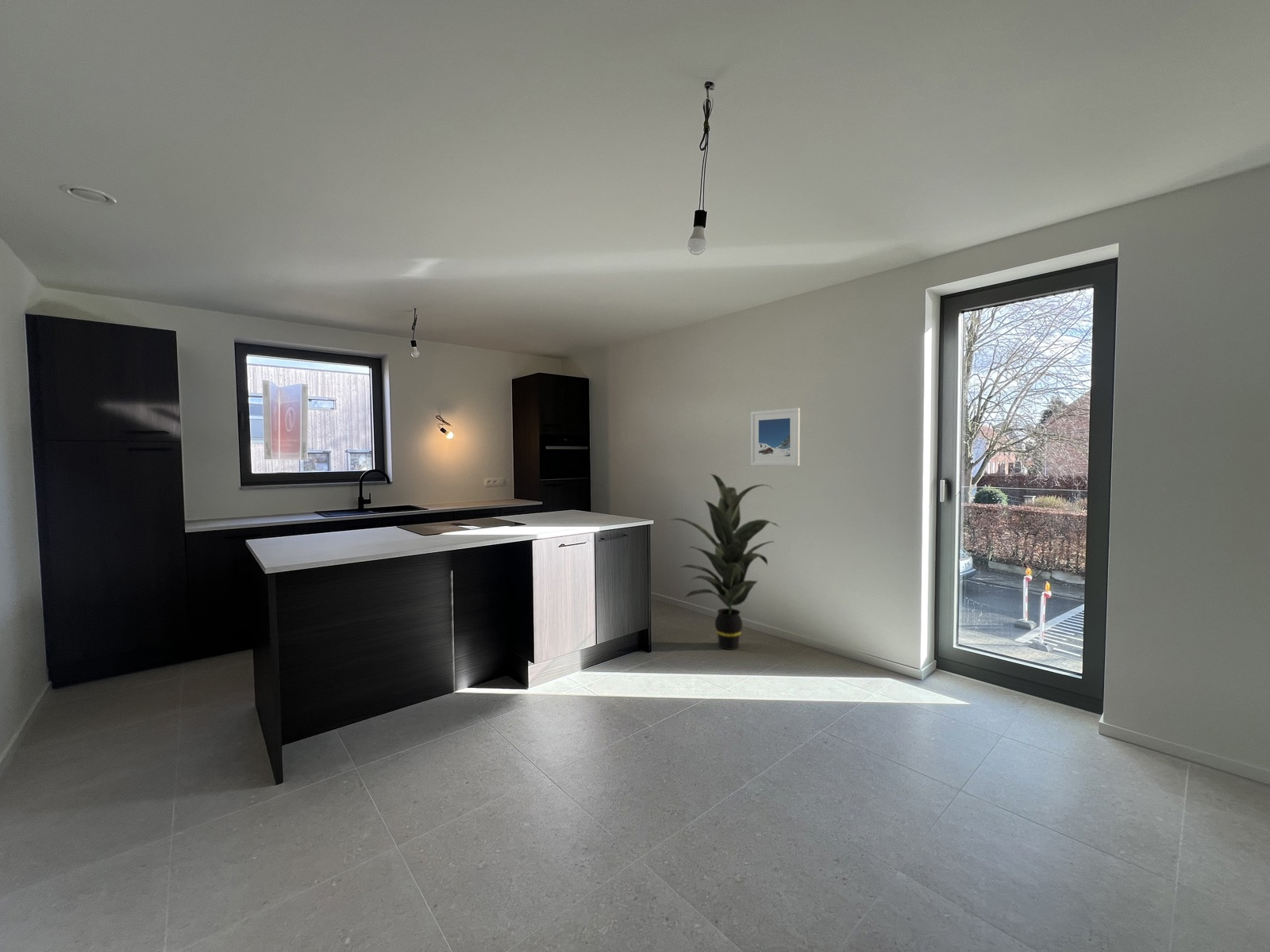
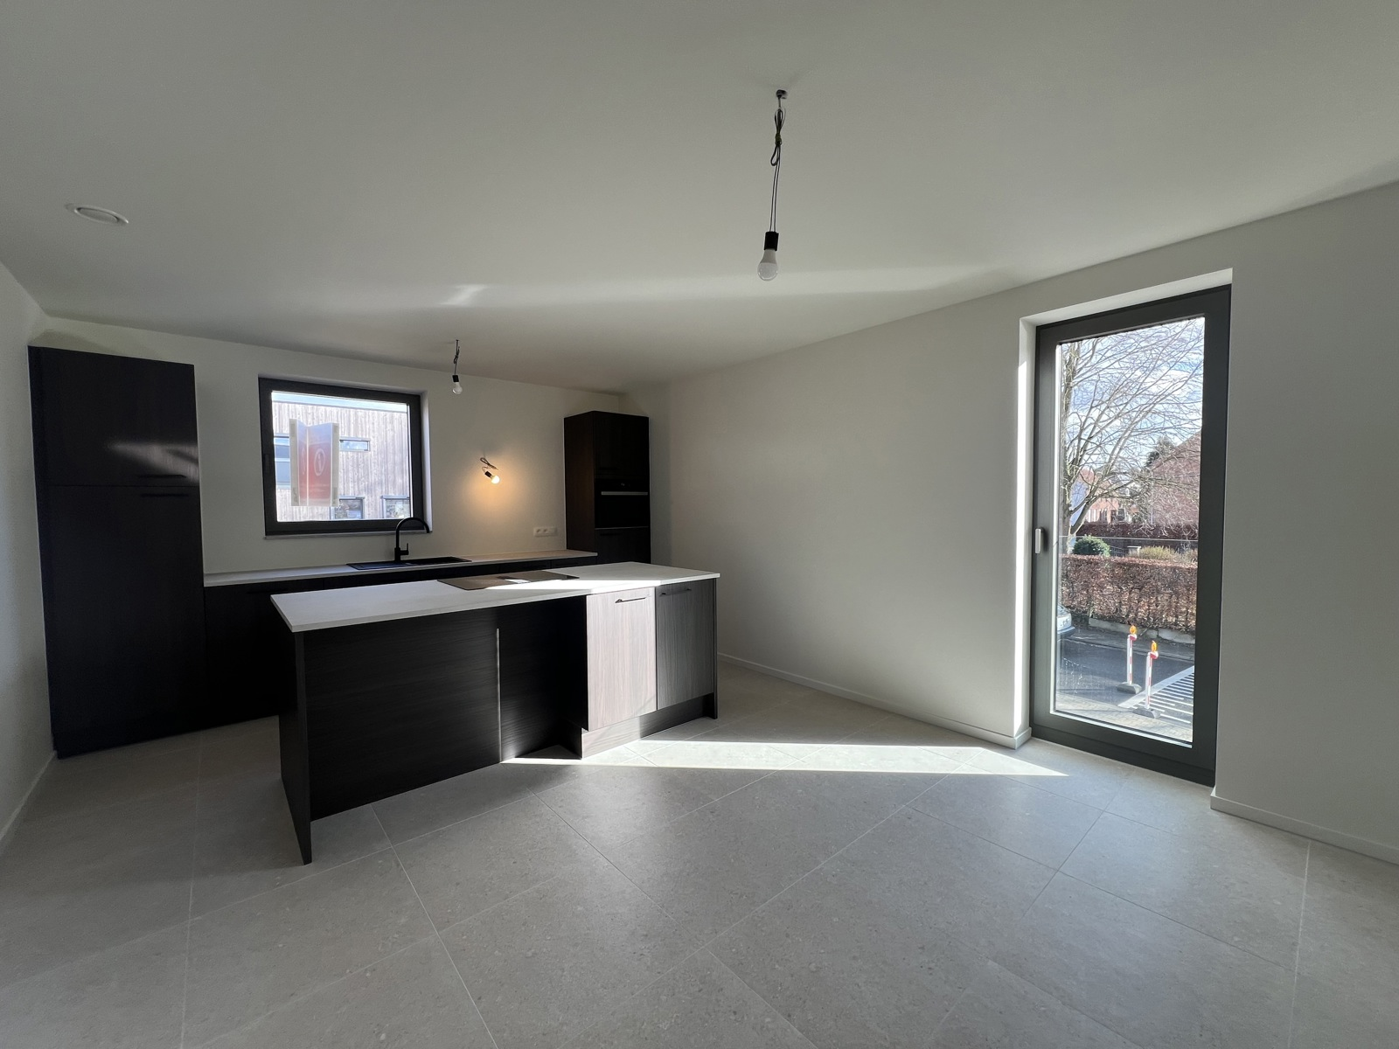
- indoor plant [668,474,780,651]
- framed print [750,407,801,466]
